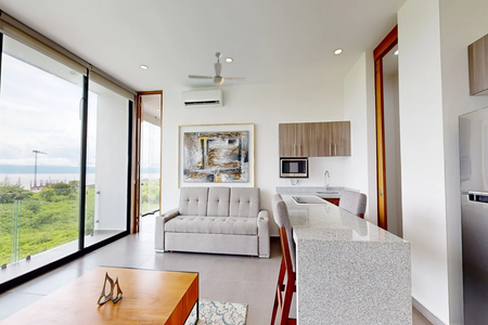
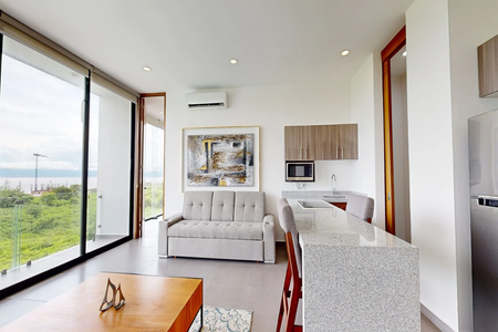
- ceiling fan [187,51,248,91]
